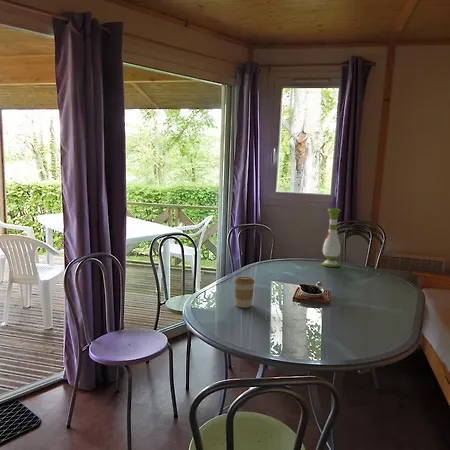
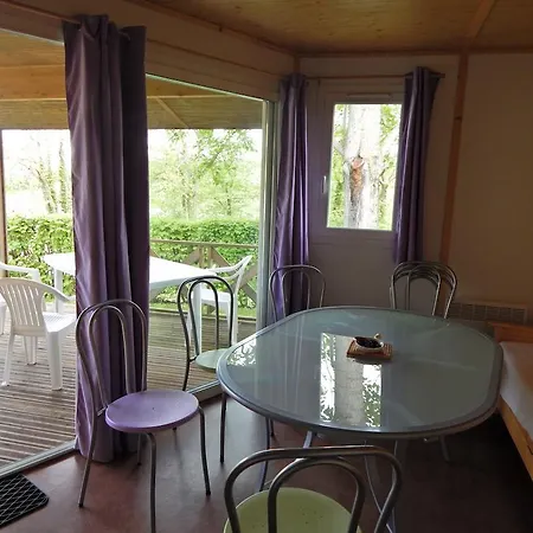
- coffee cup [233,276,256,309]
- vase [321,207,342,268]
